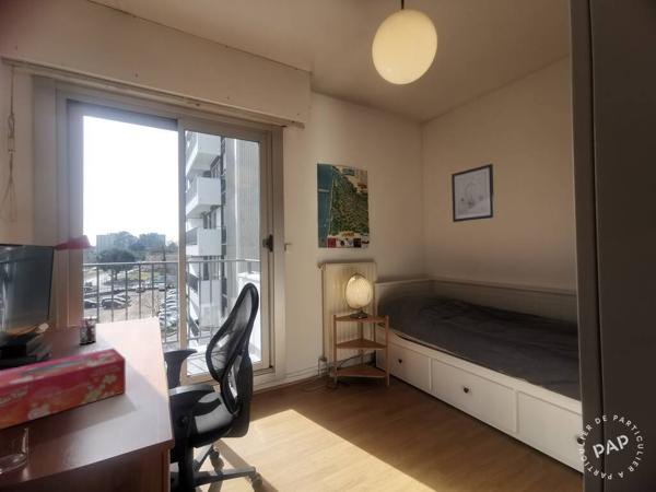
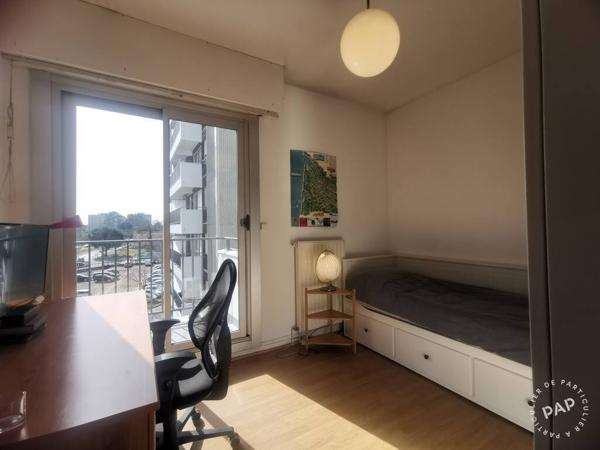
- pen holder [79,315,101,345]
- tissue box [0,348,127,430]
- wall art [450,163,495,223]
